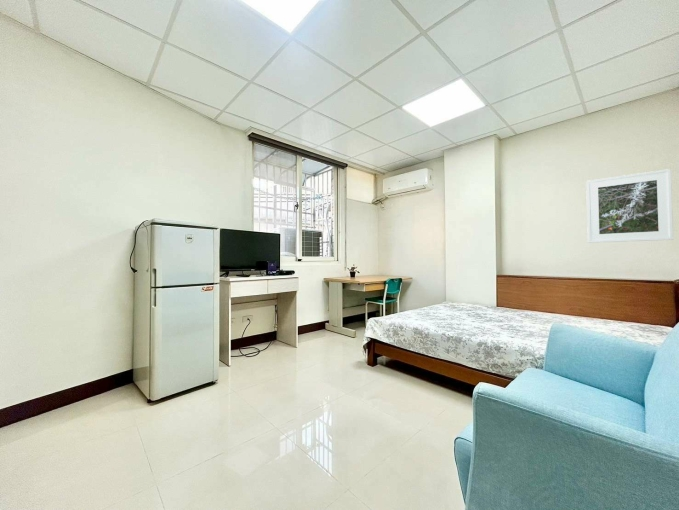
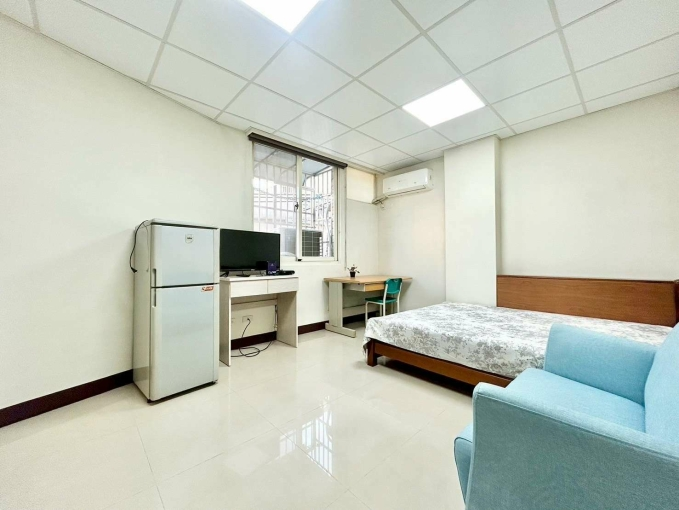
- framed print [585,168,674,244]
